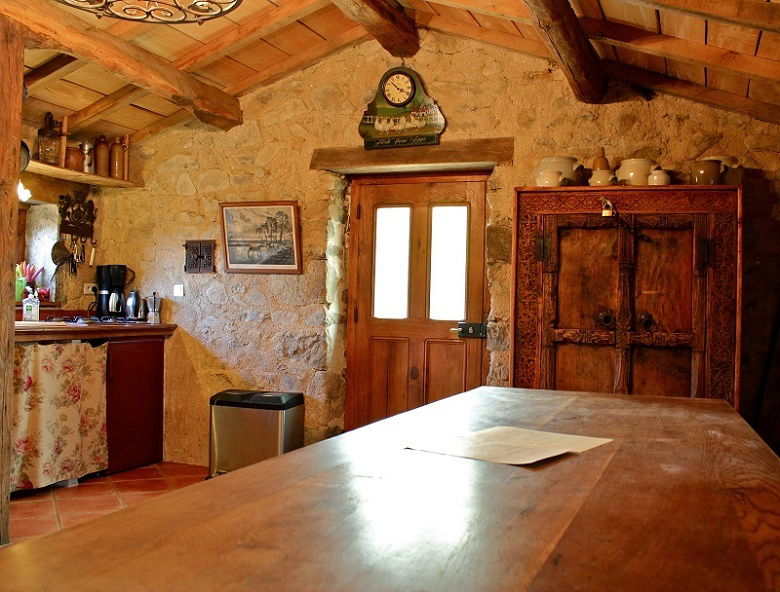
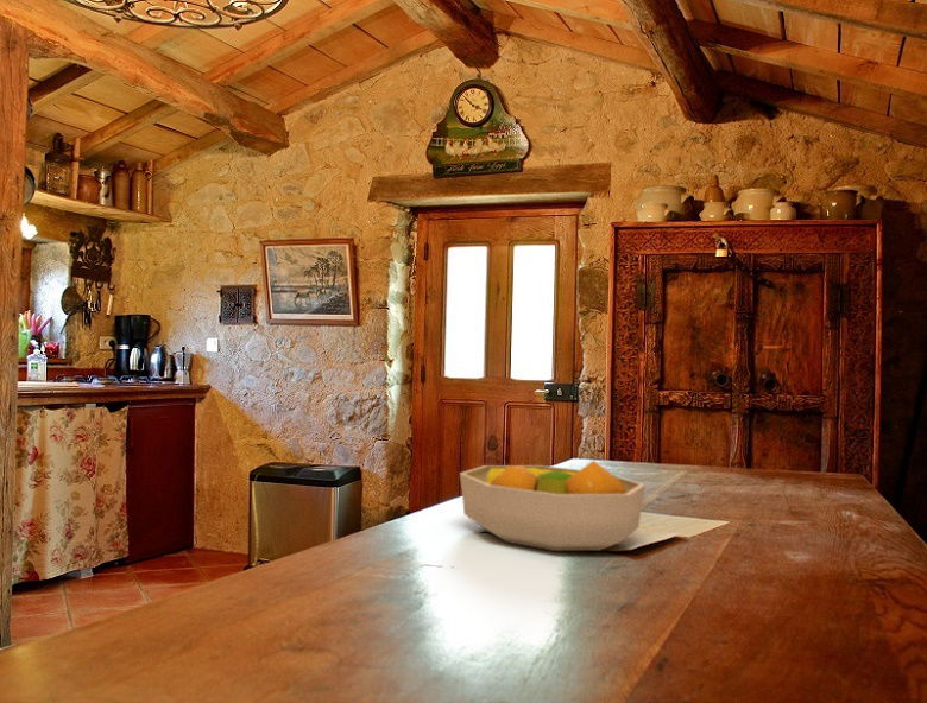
+ fruit bowl [459,460,647,552]
